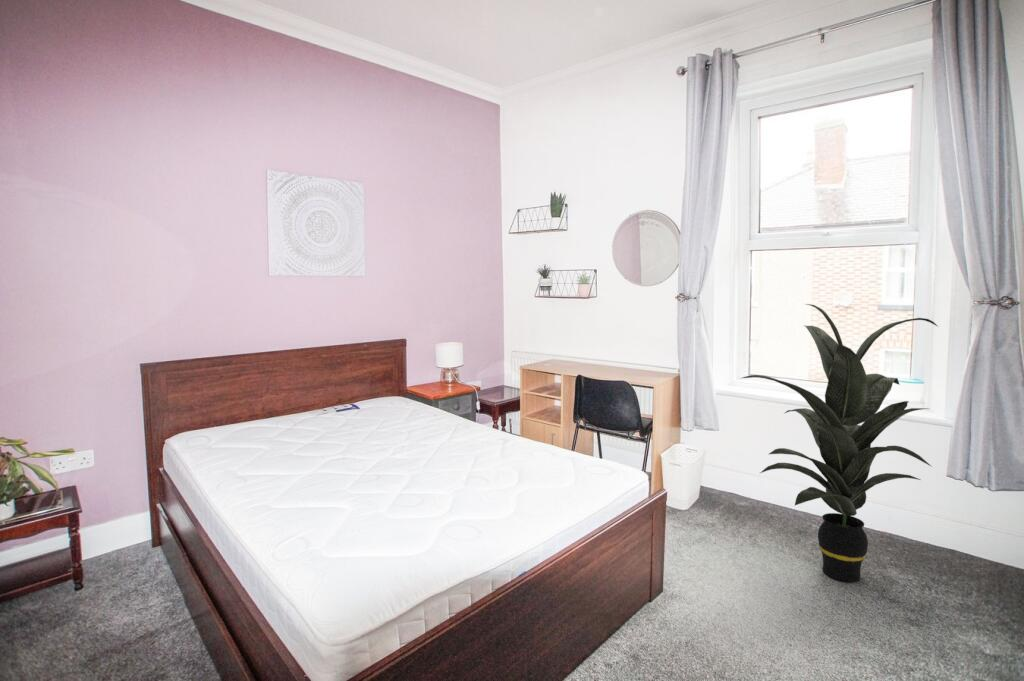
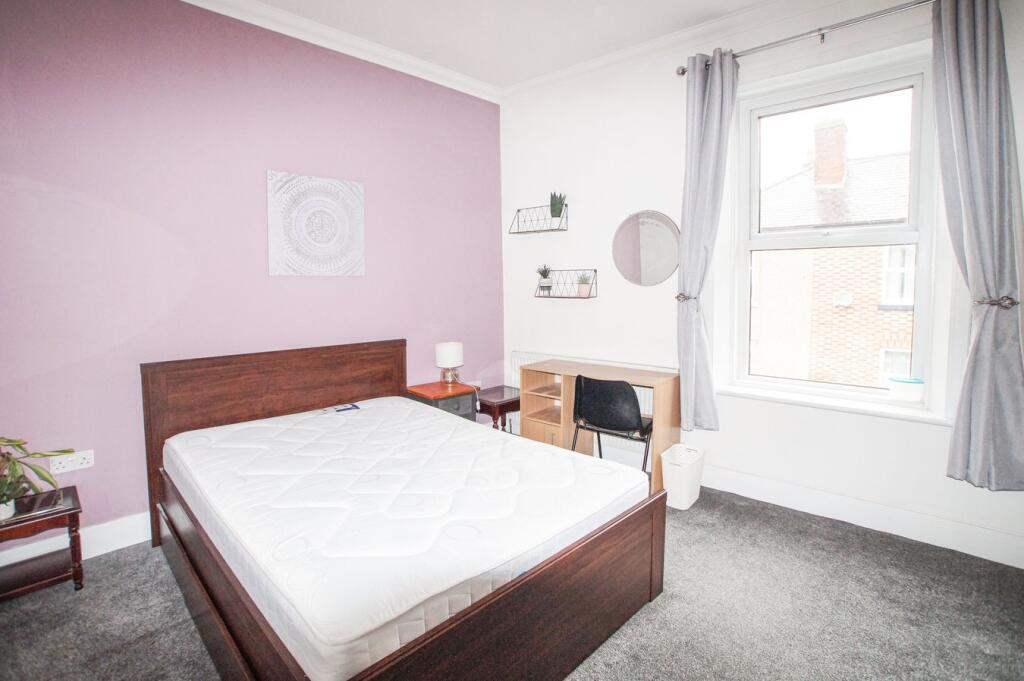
- indoor plant [741,303,938,583]
